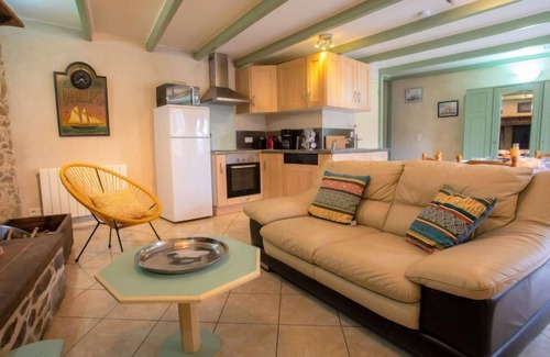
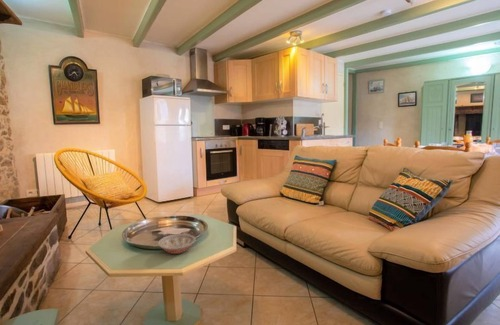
+ bowl [157,233,197,255]
